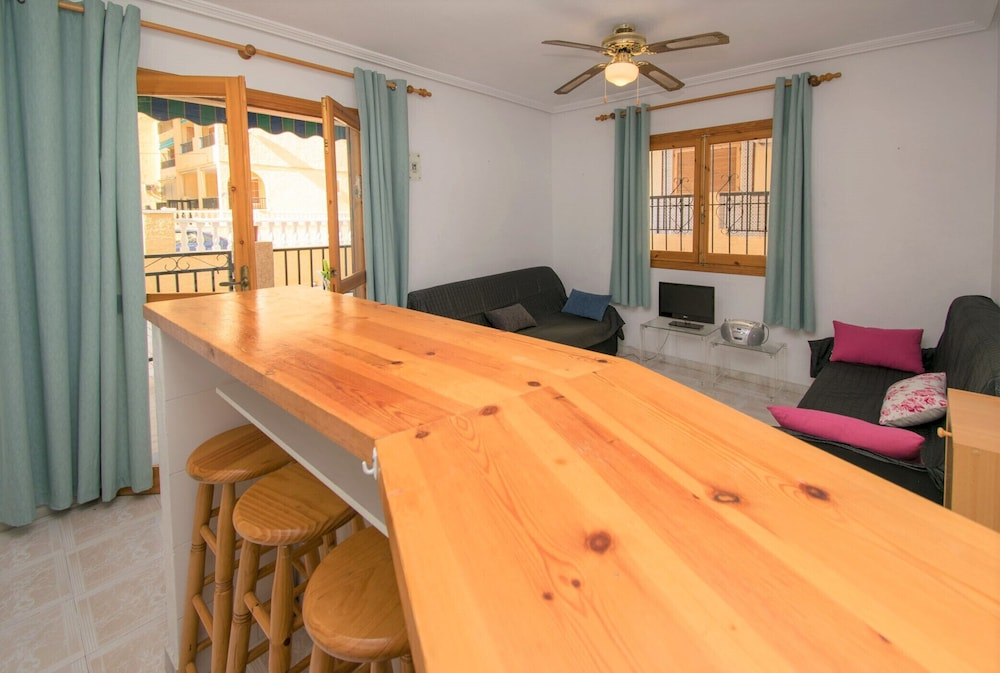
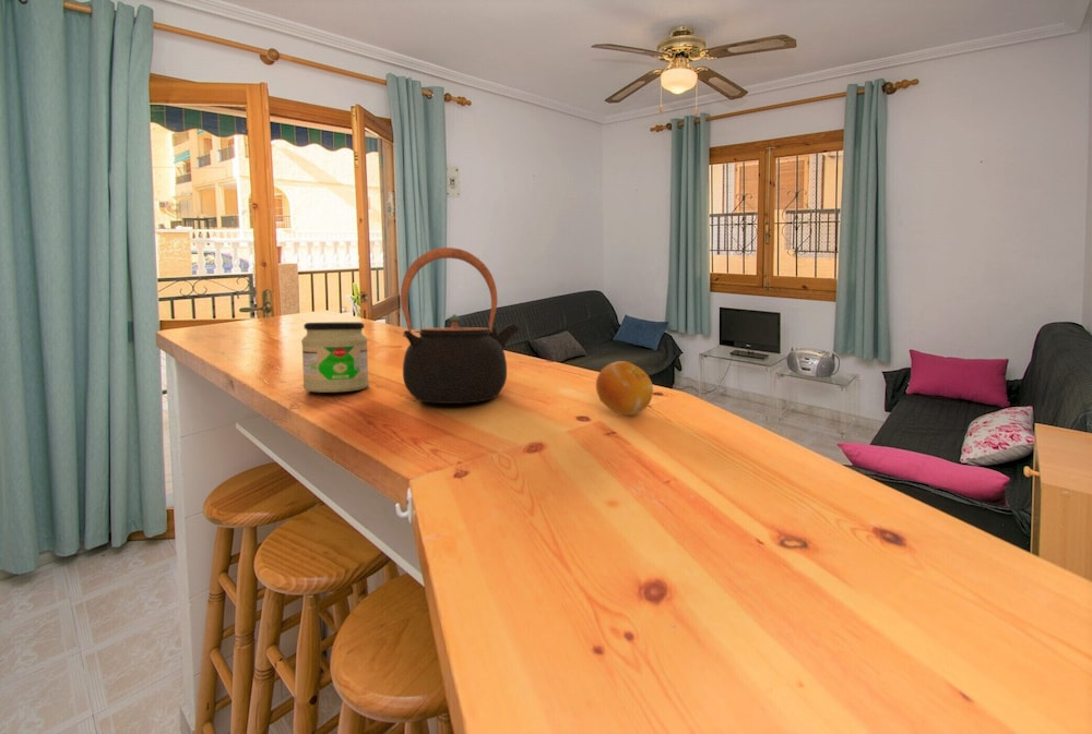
+ fruit [595,360,654,416]
+ jar [300,322,370,394]
+ teapot [400,246,521,405]
